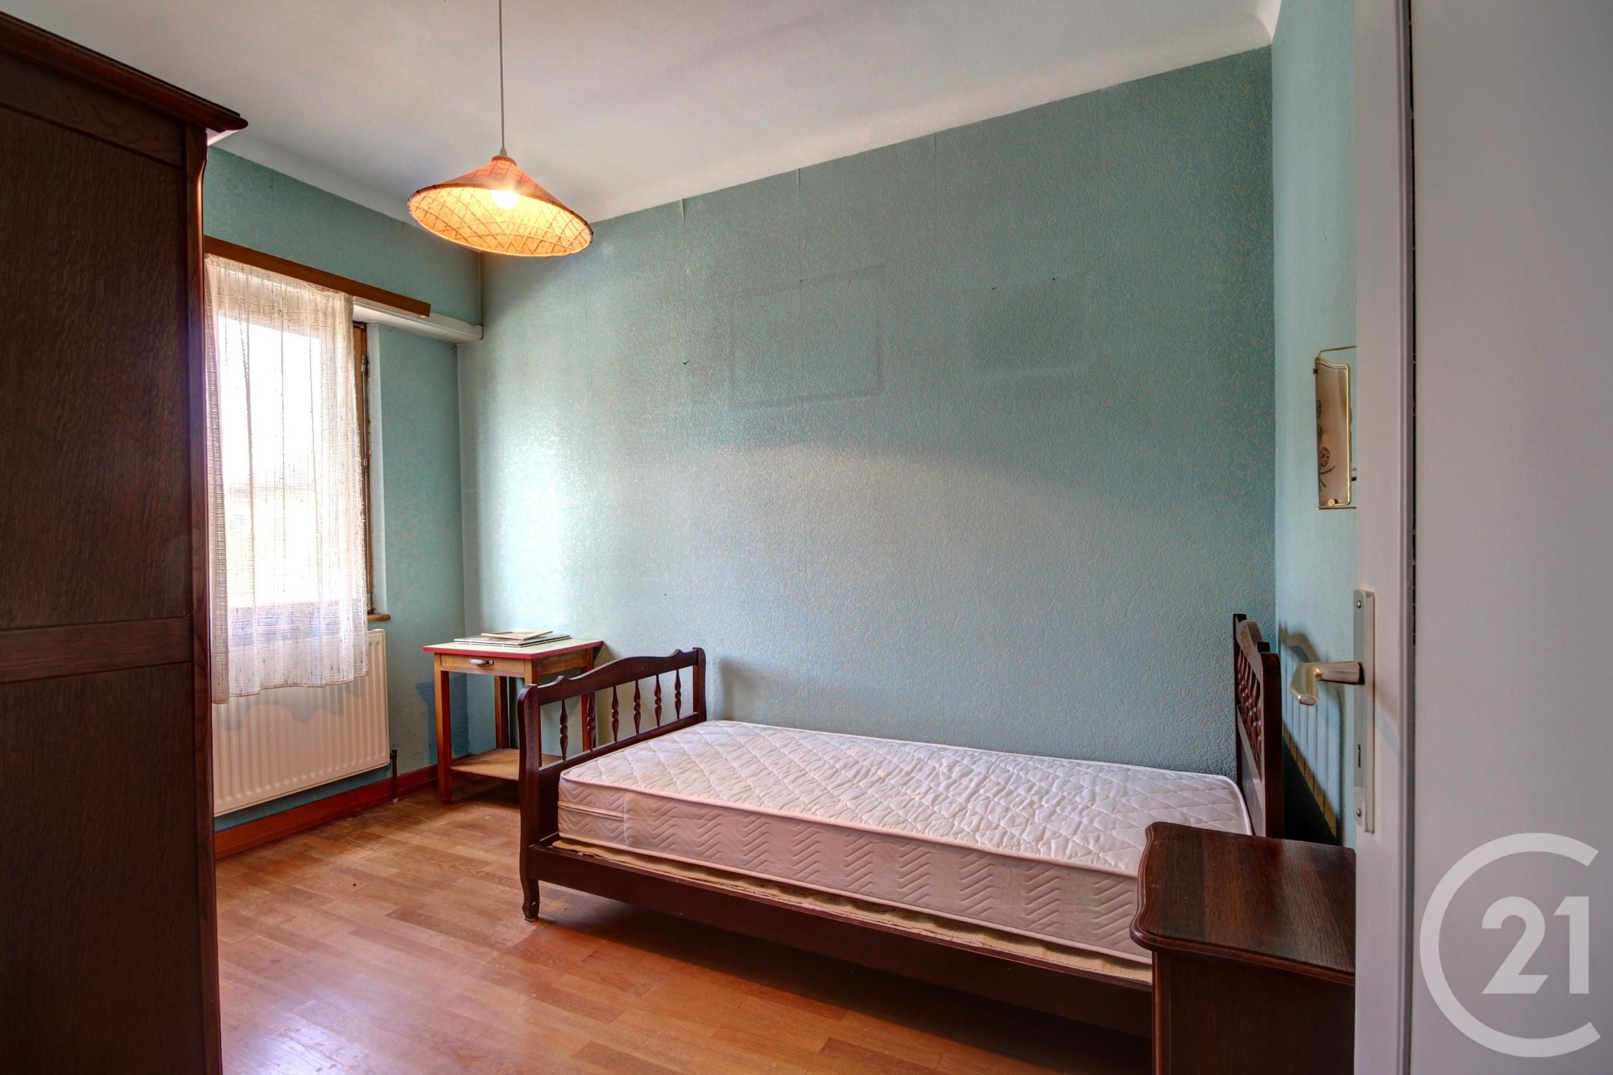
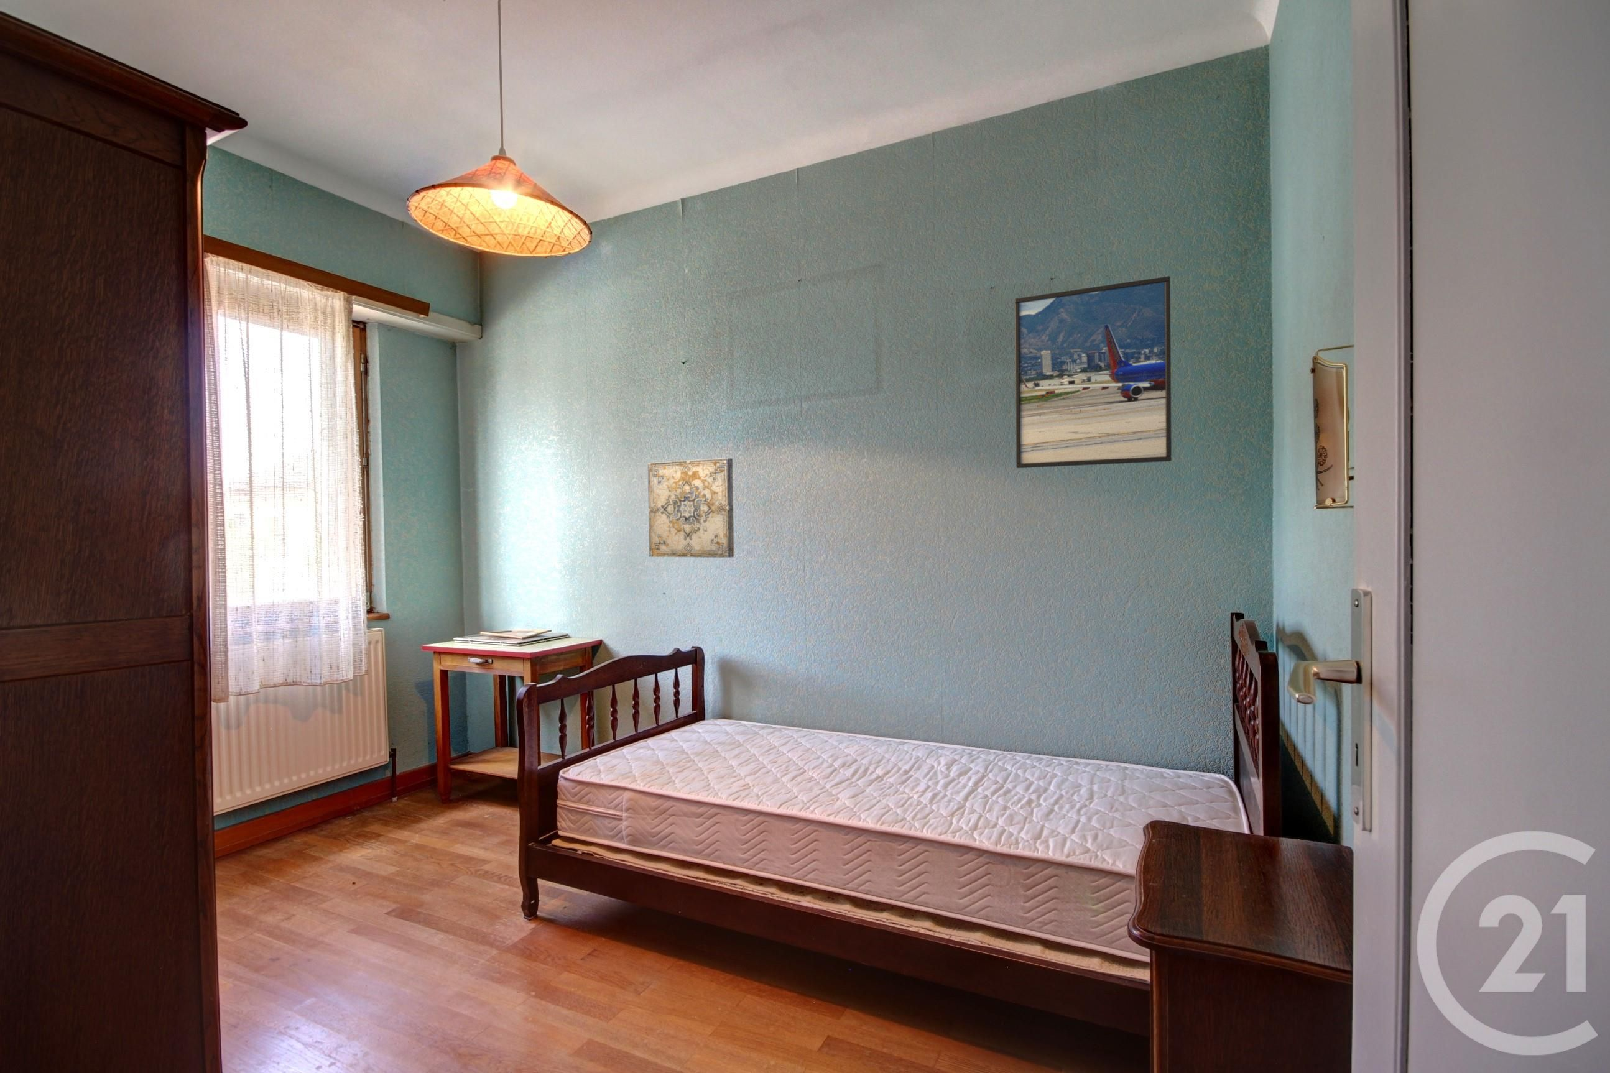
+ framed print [1013,275,1173,468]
+ wall art [647,457,734,558]
